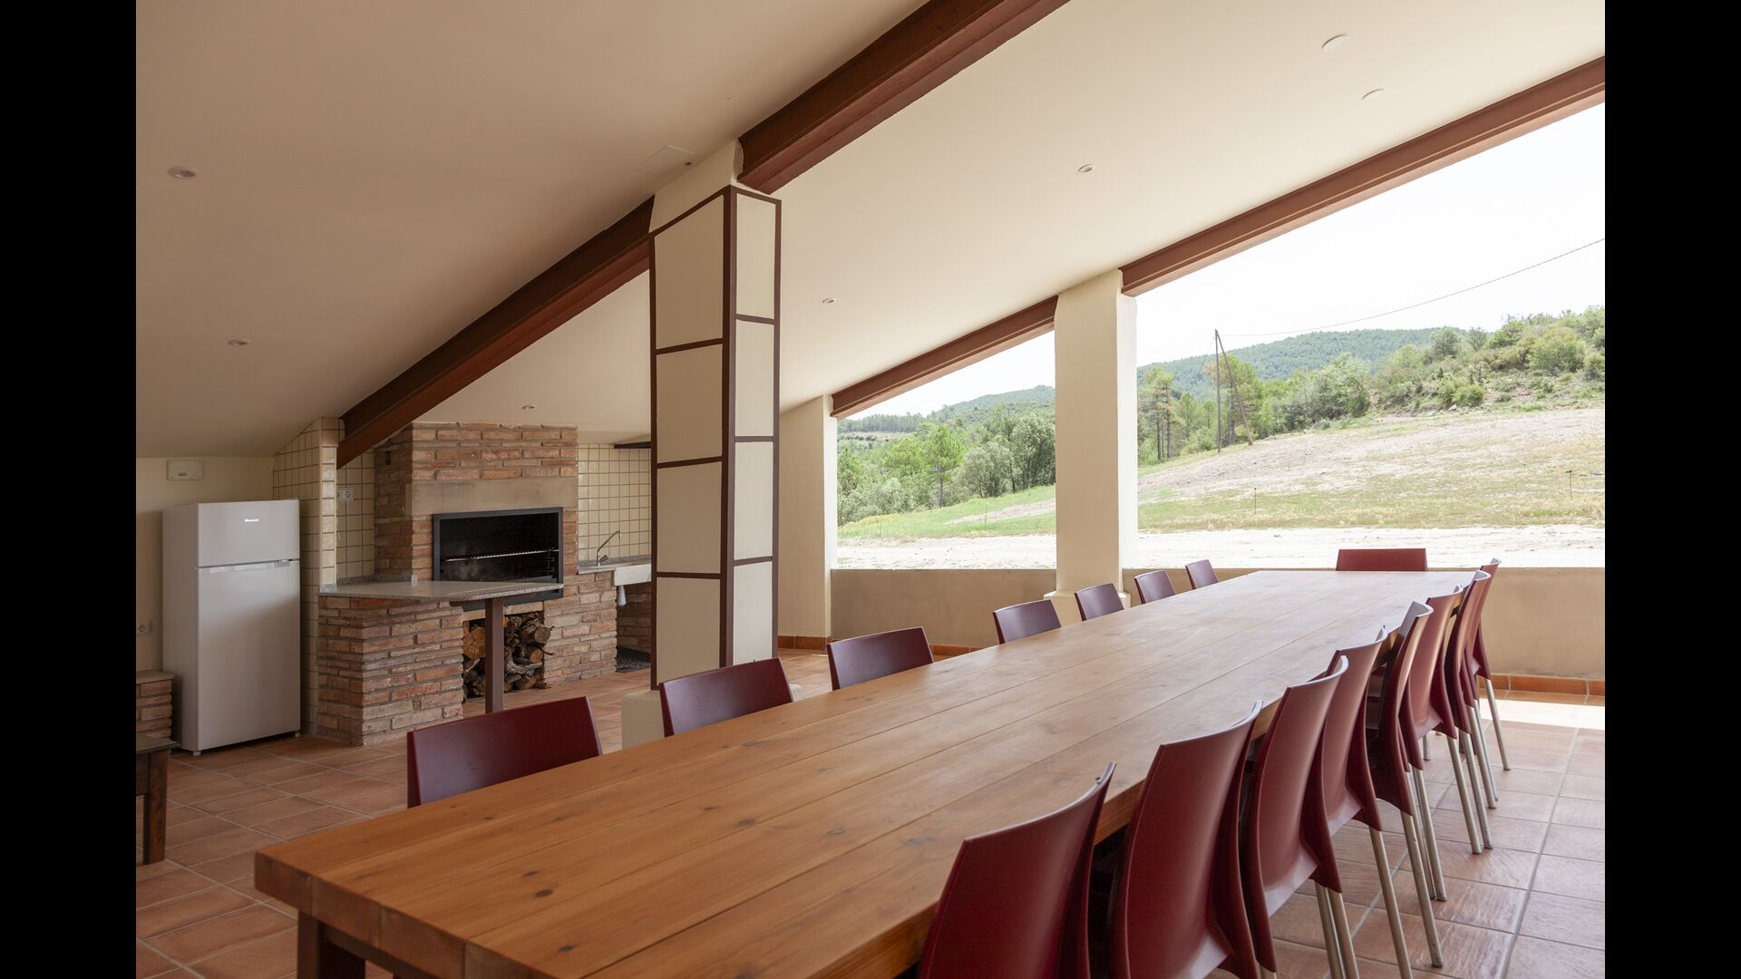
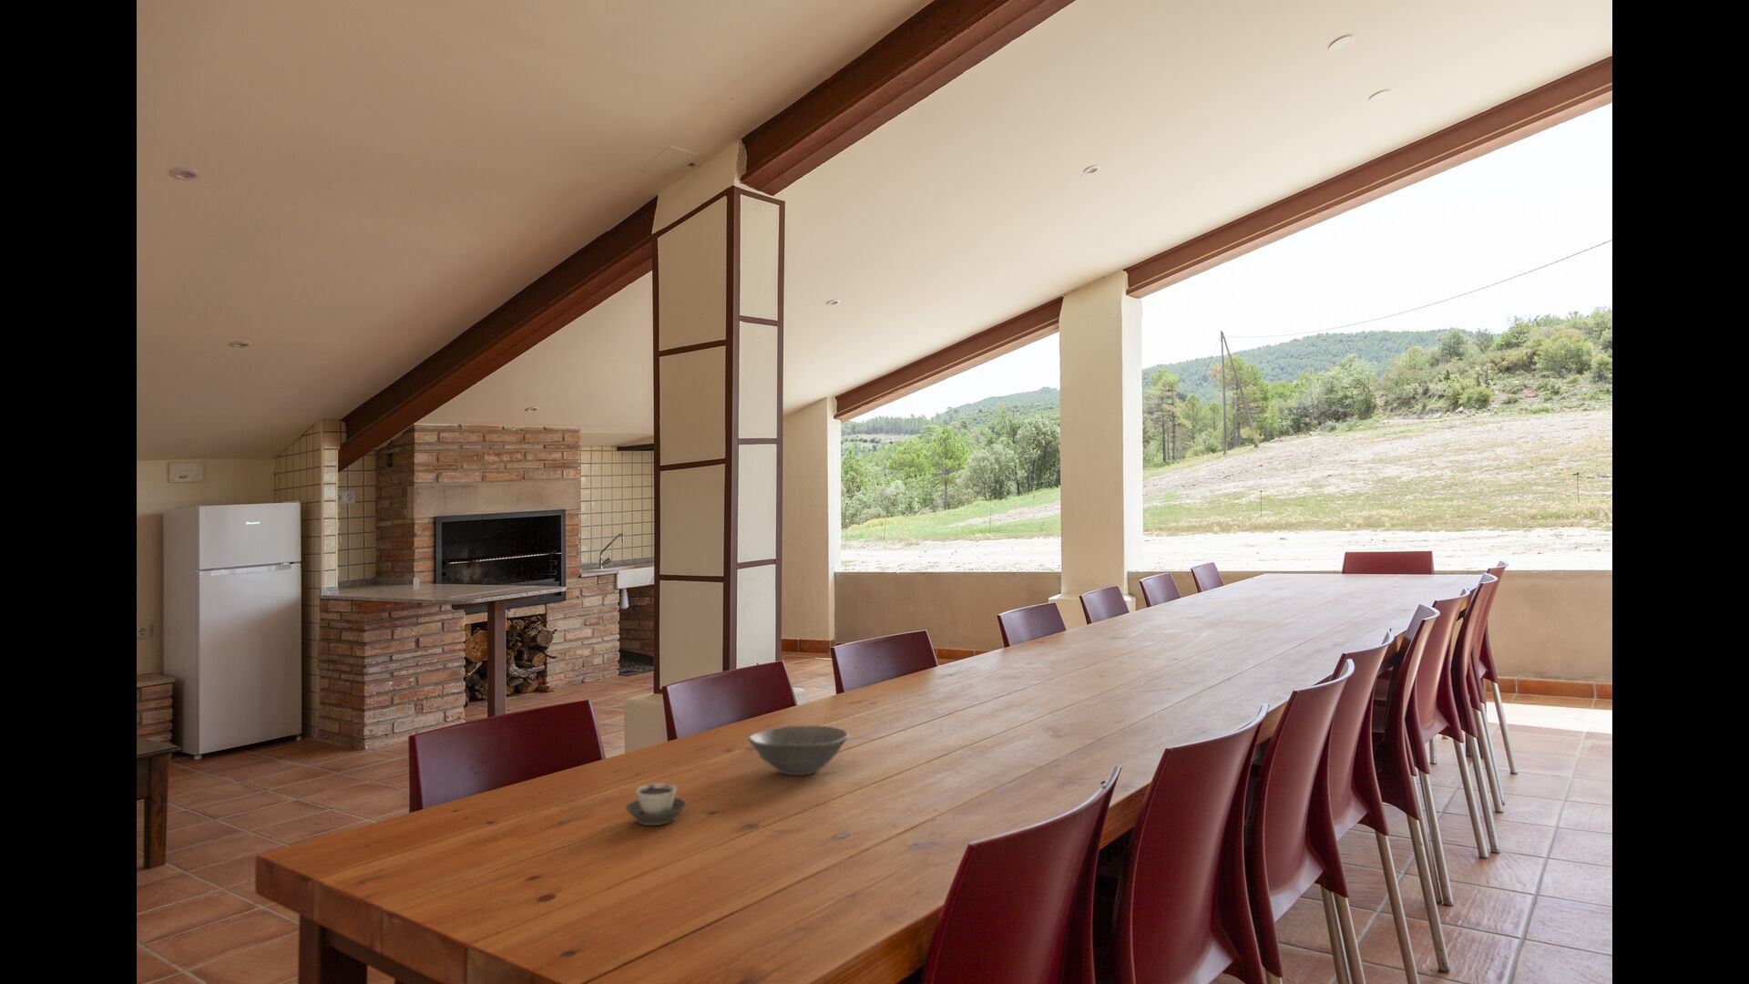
+ bowl [747,724,850,776]
+ cup [625,782,688,827]
